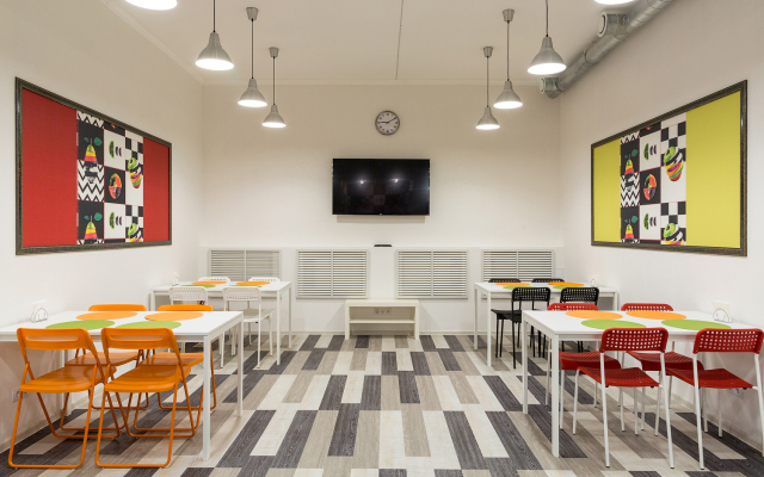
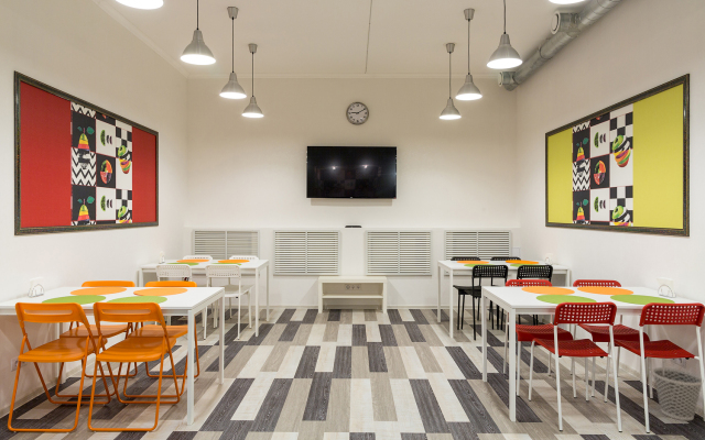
+ wastebasket [651,366,703,421]
